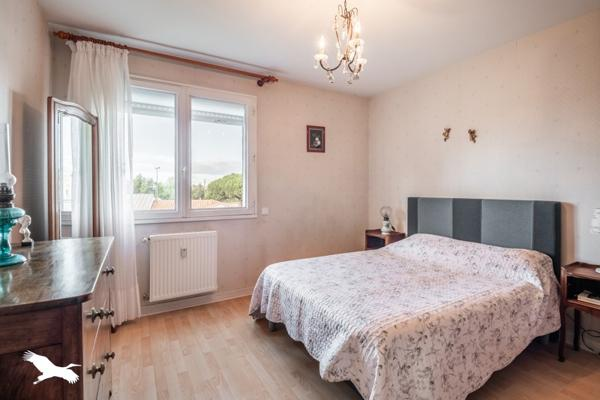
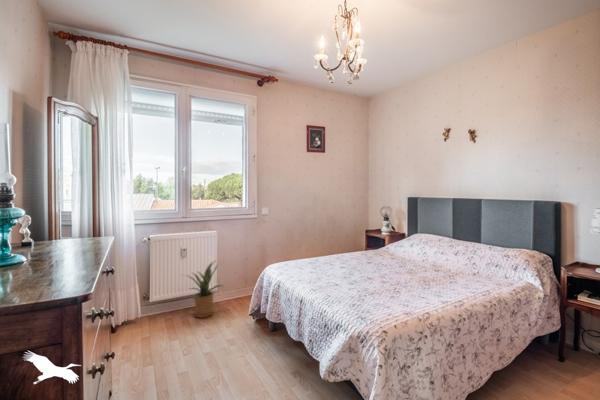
+ house plant [179,260,224,319]
